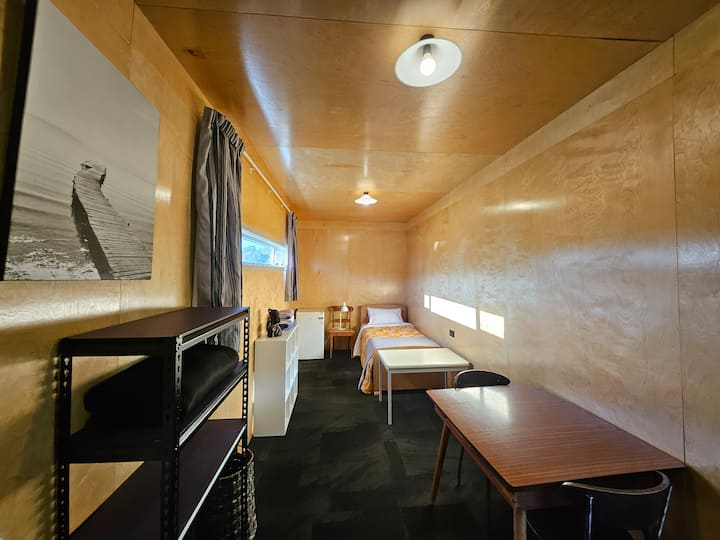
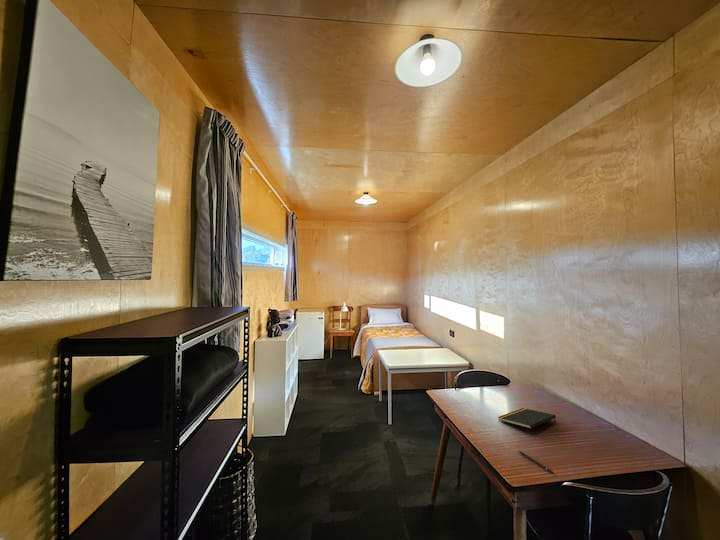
+ notepad [497,407,557,430]
+ pen [517,449,554,474]
